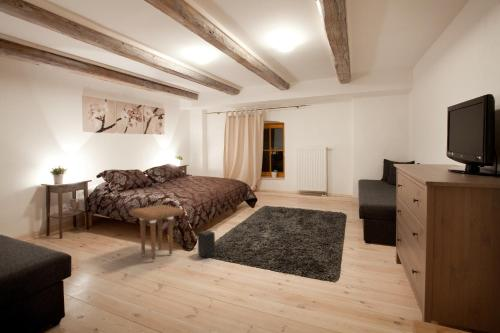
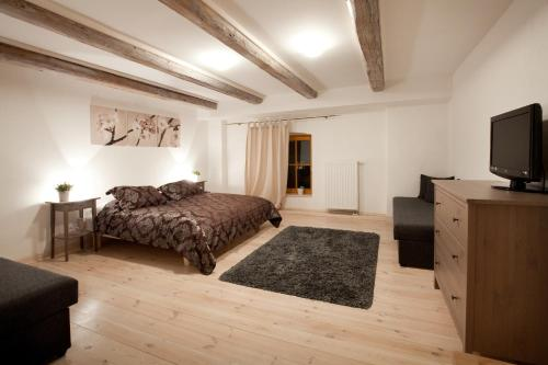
- speaker [197,229,216,259]
- side table [128,204,185,262]
